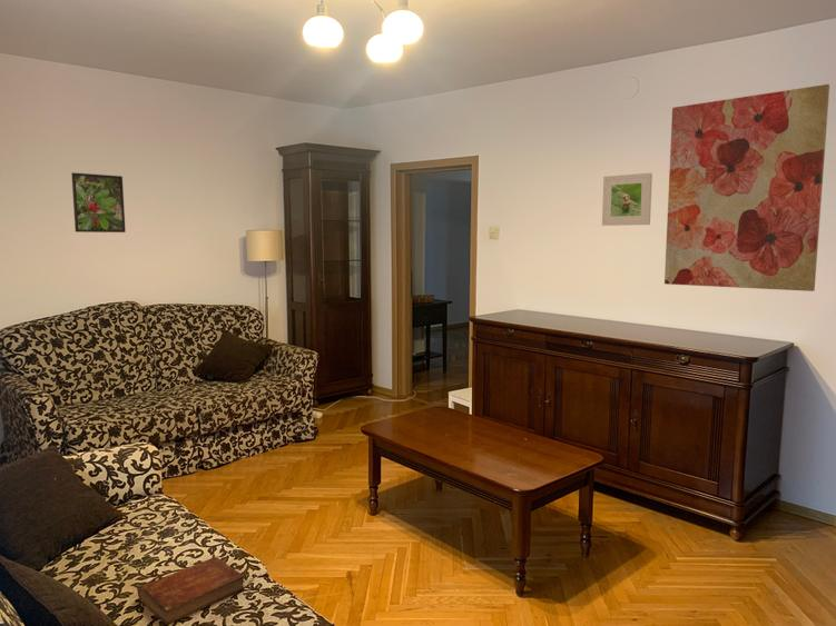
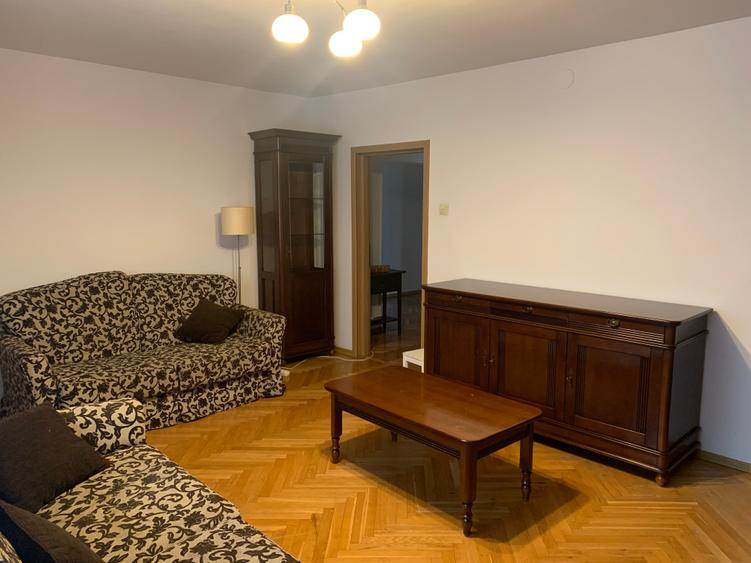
- bible [137,556,246,626]
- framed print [601,172,653,227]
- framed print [71,171,127,233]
- wall art [663,83,830,292]
